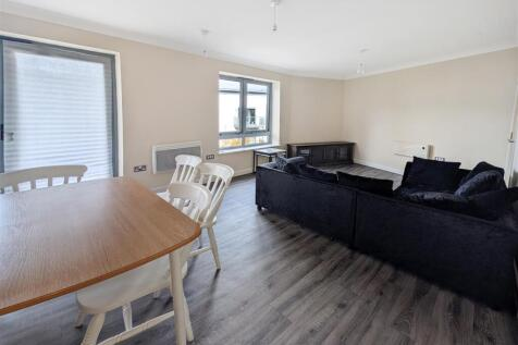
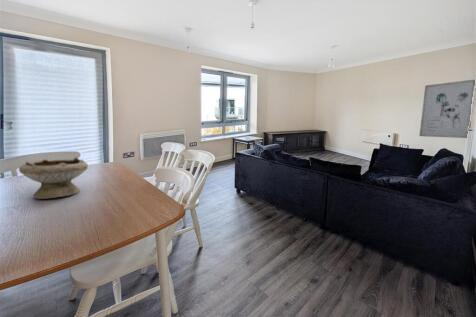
+ bowl [18,156,89,200]
+ wall art [418,79,476,139]
